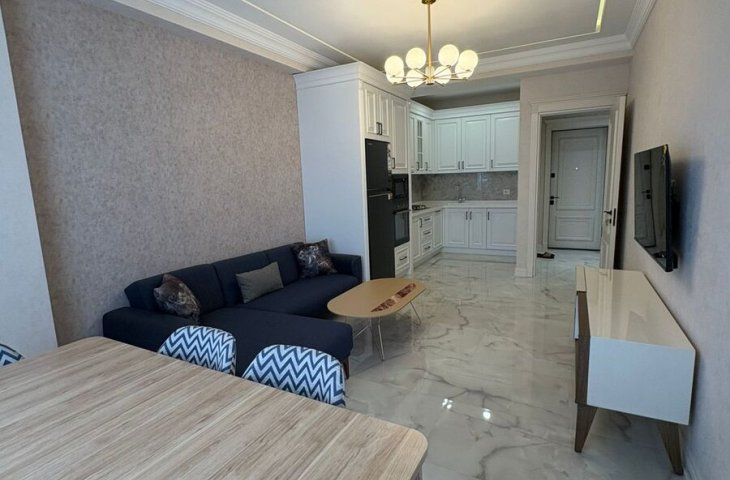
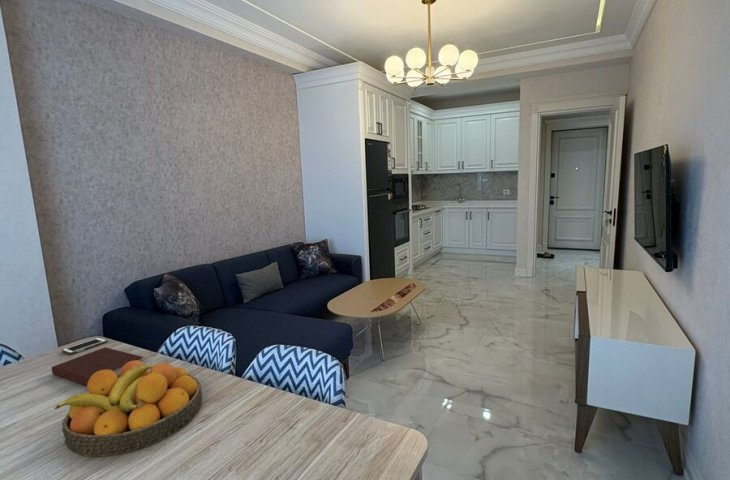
+ fruit bowl [54,360,203,458]
+ notebook [51,346,144,387]
+ cell phone [61,337,108,355]
